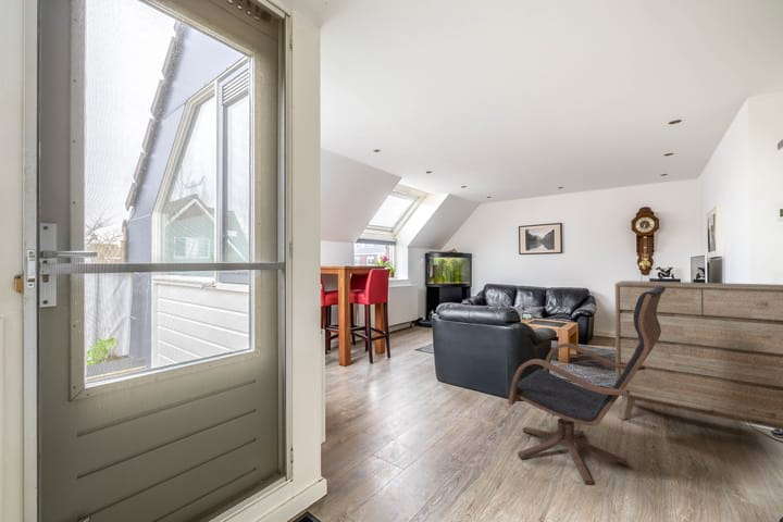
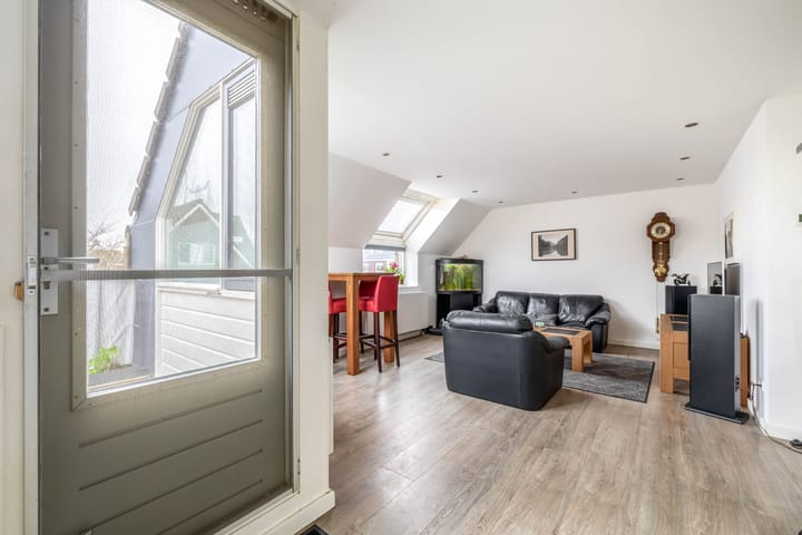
- lounge chair [508,286,666,486]
- dresser [614,279,783,433]
